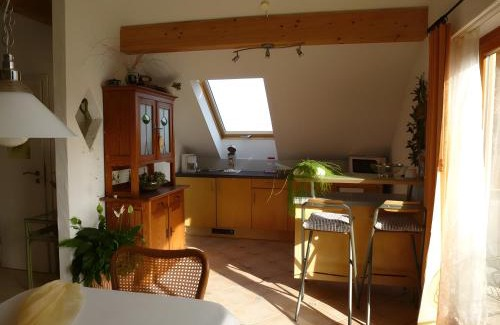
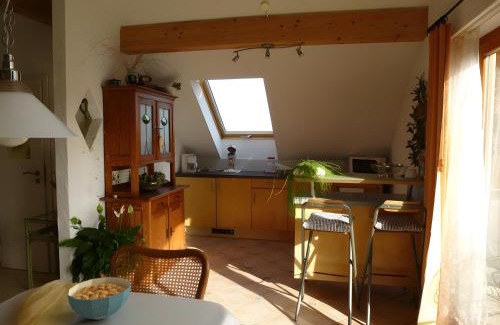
+ cereal bowl [67,276,131,321]
